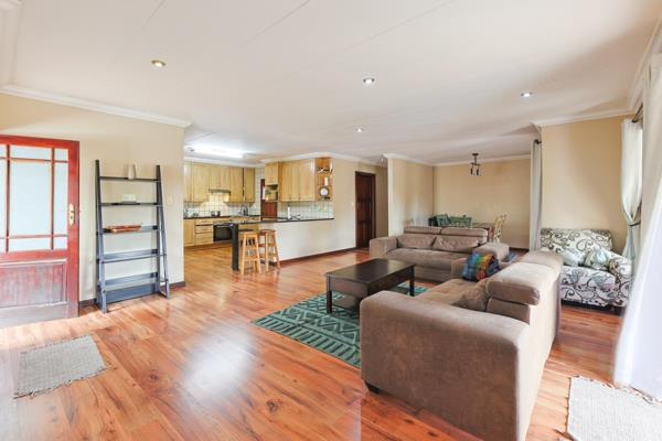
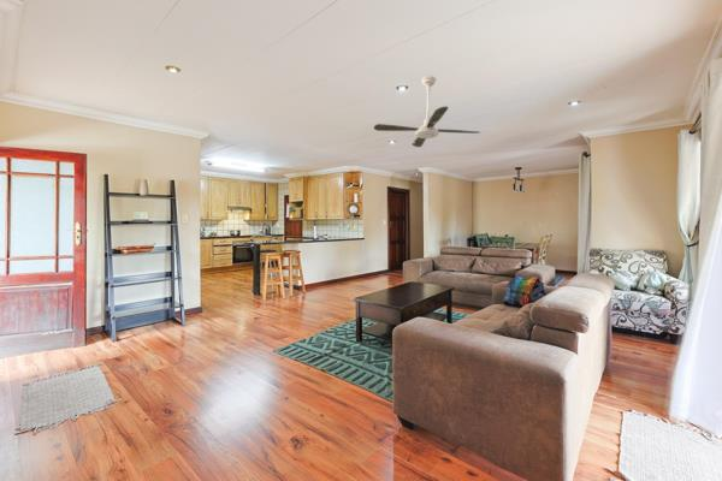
+ ceiling fan [373,75,481,148]
